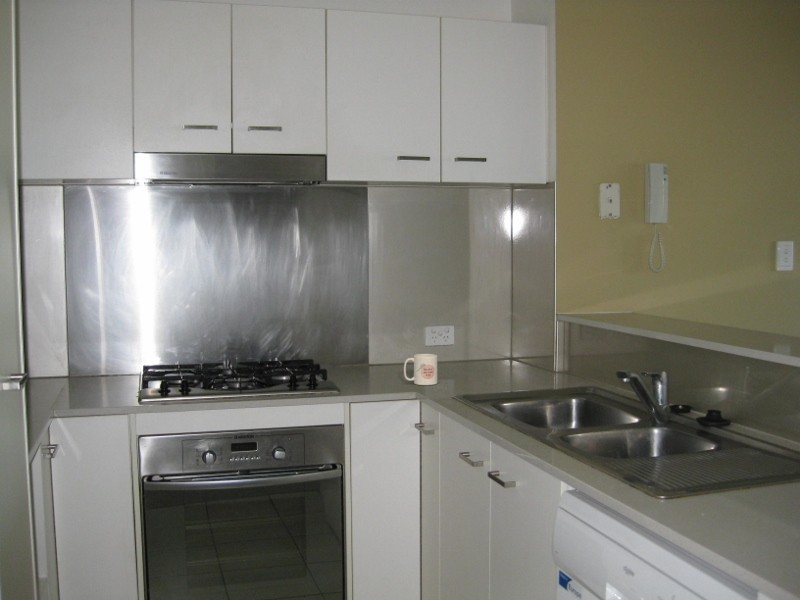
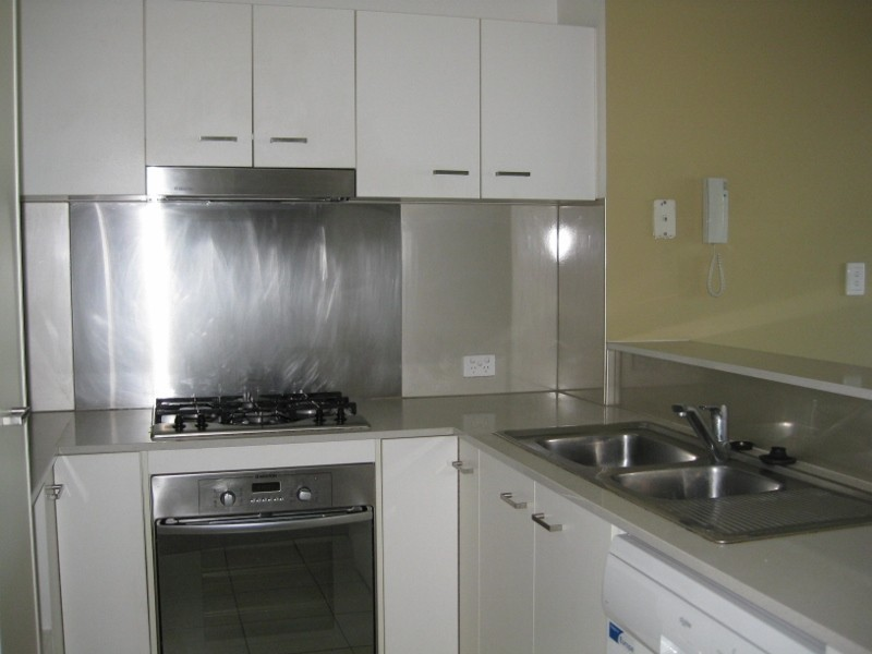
- mug [403,353,438,386]
